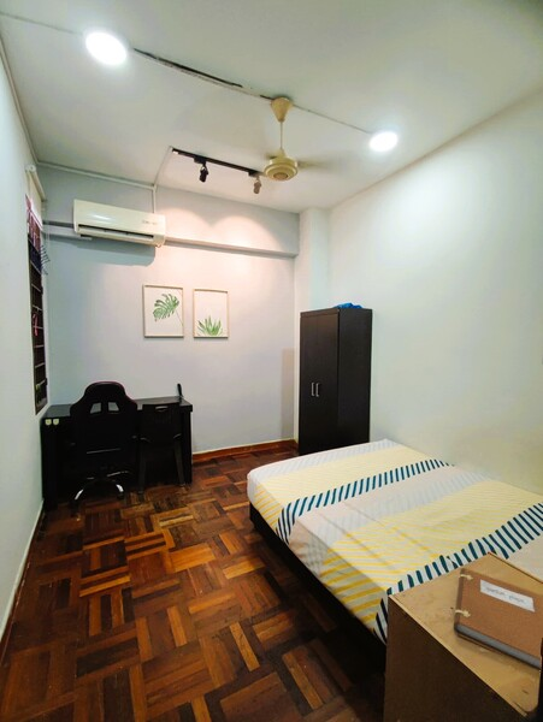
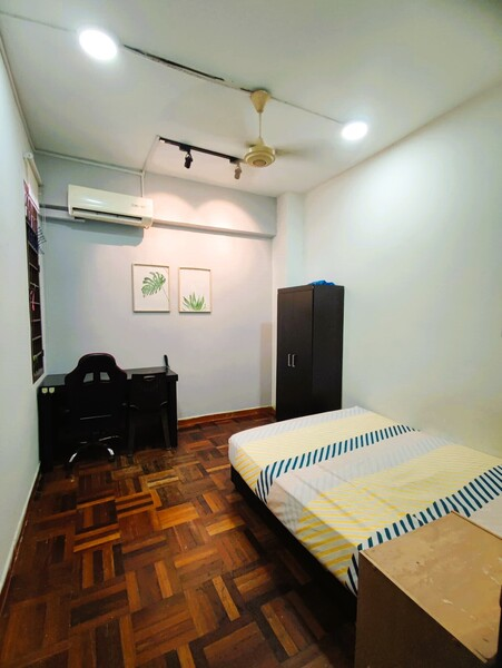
- notebook [453,567,543,673]
